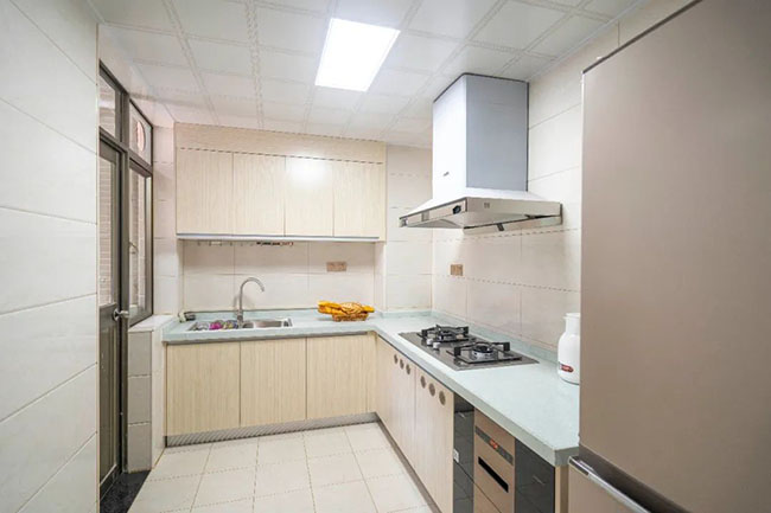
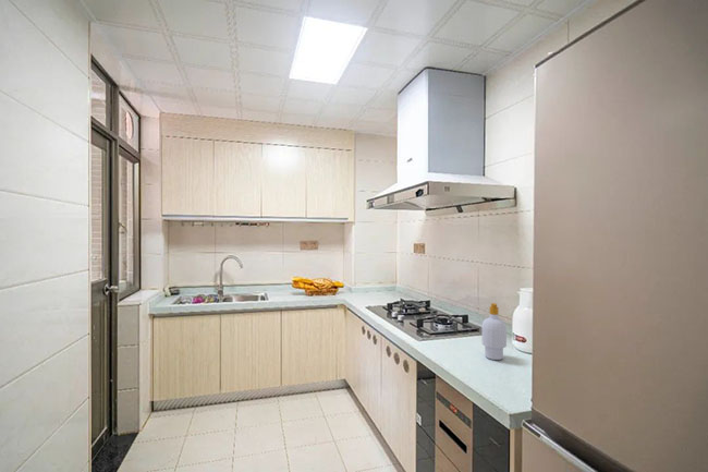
+ soap bottle [481,302,508,361]
